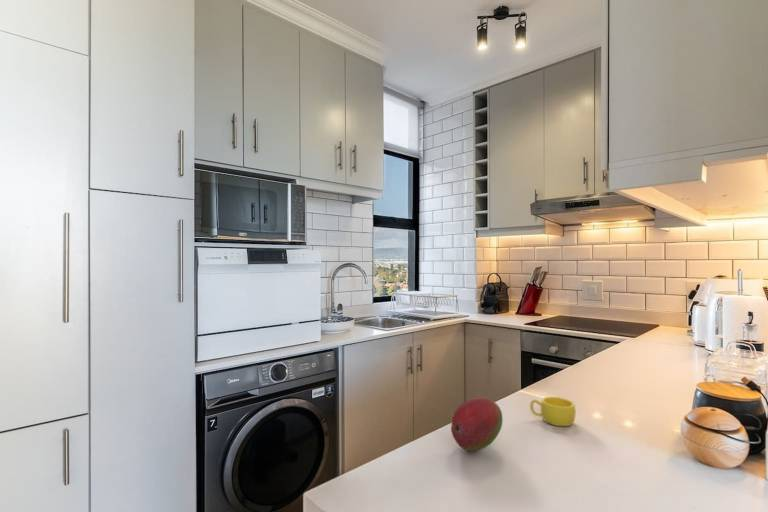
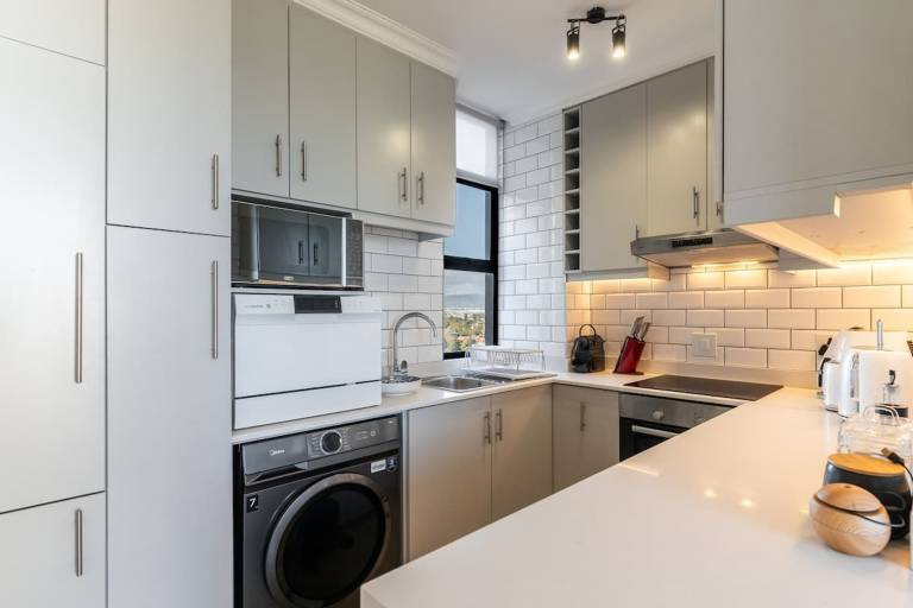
- fruit [450,397,504,452]
- cup [529,396,577,427]
